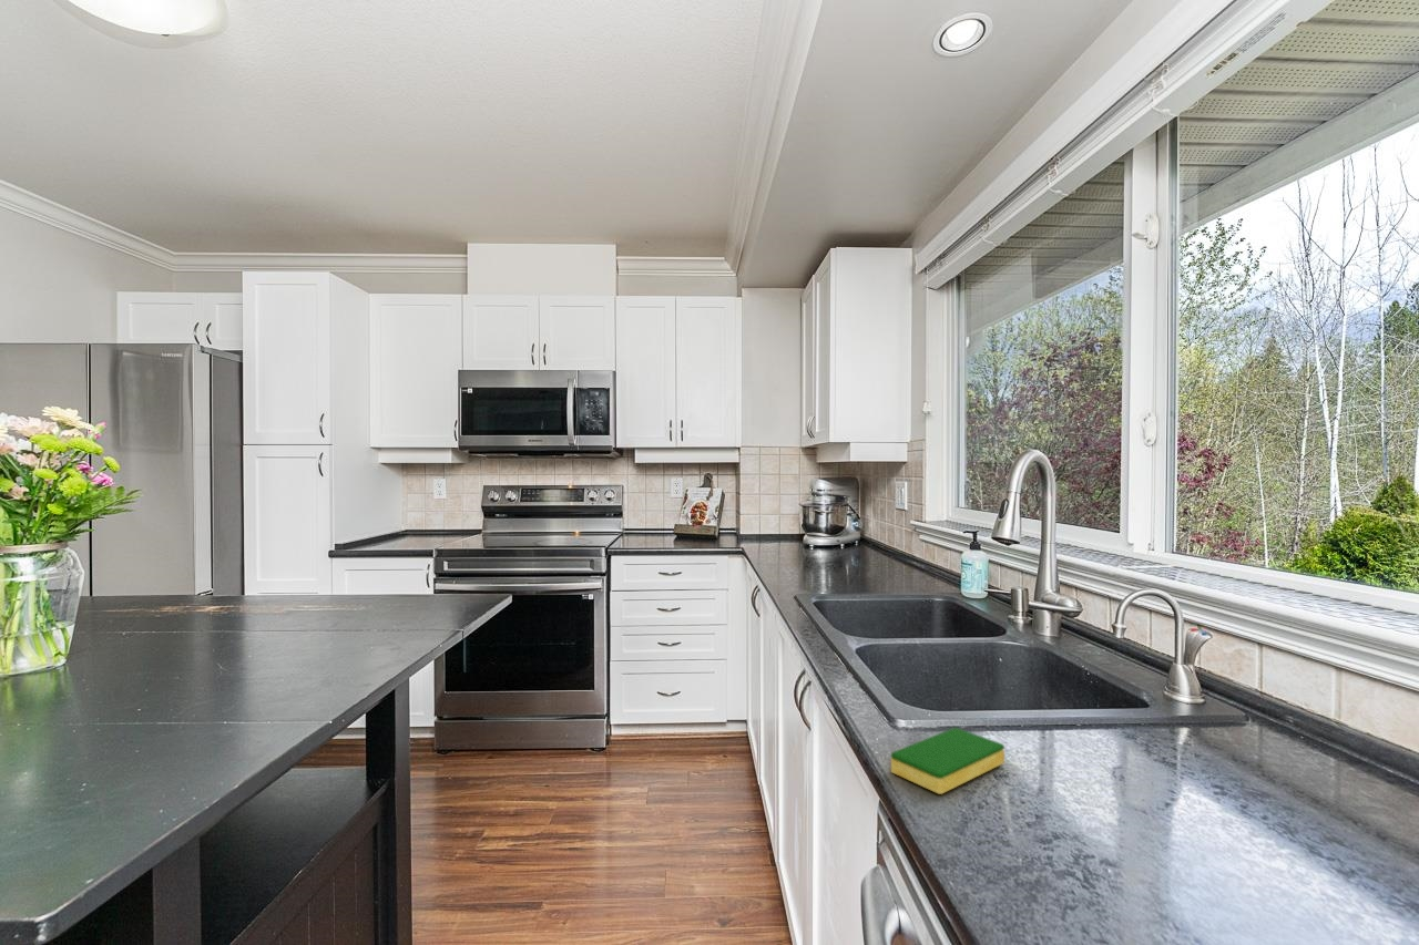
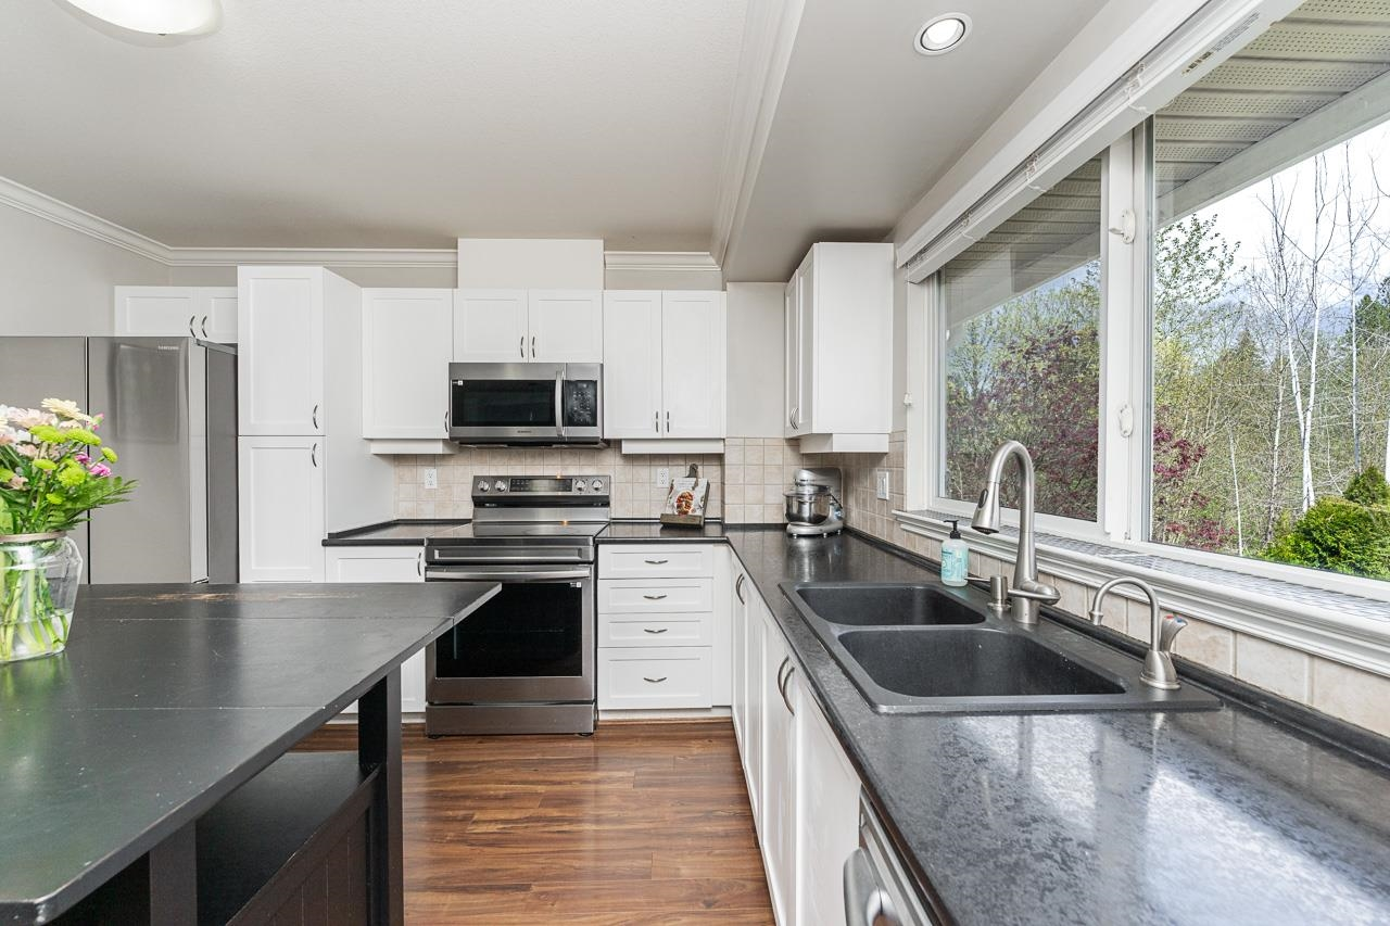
- dish sponge [890,727,1005,795]
